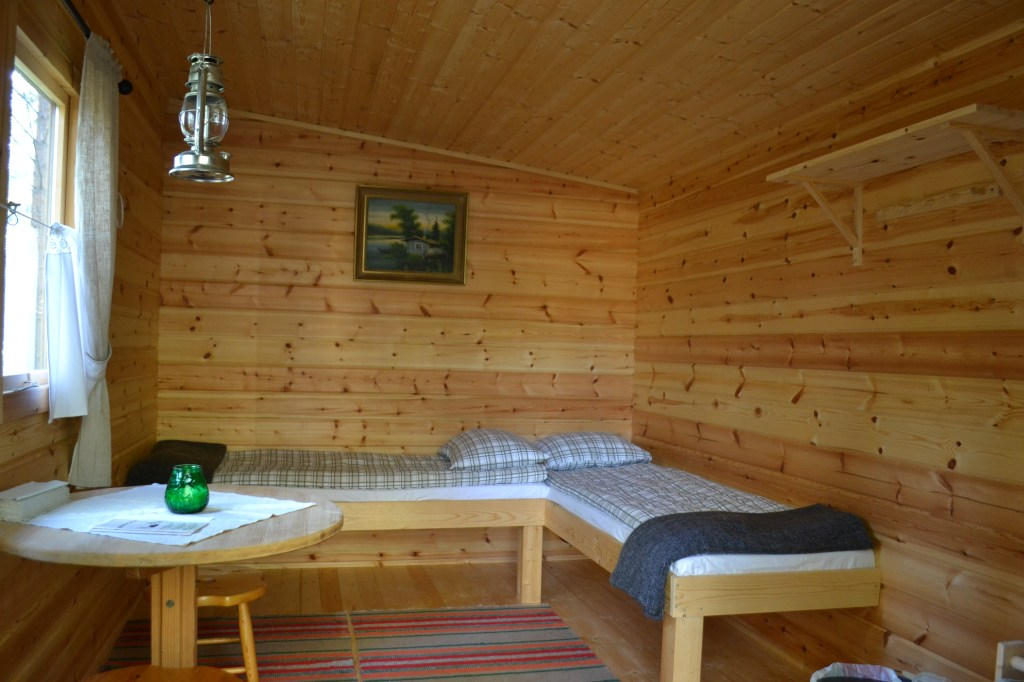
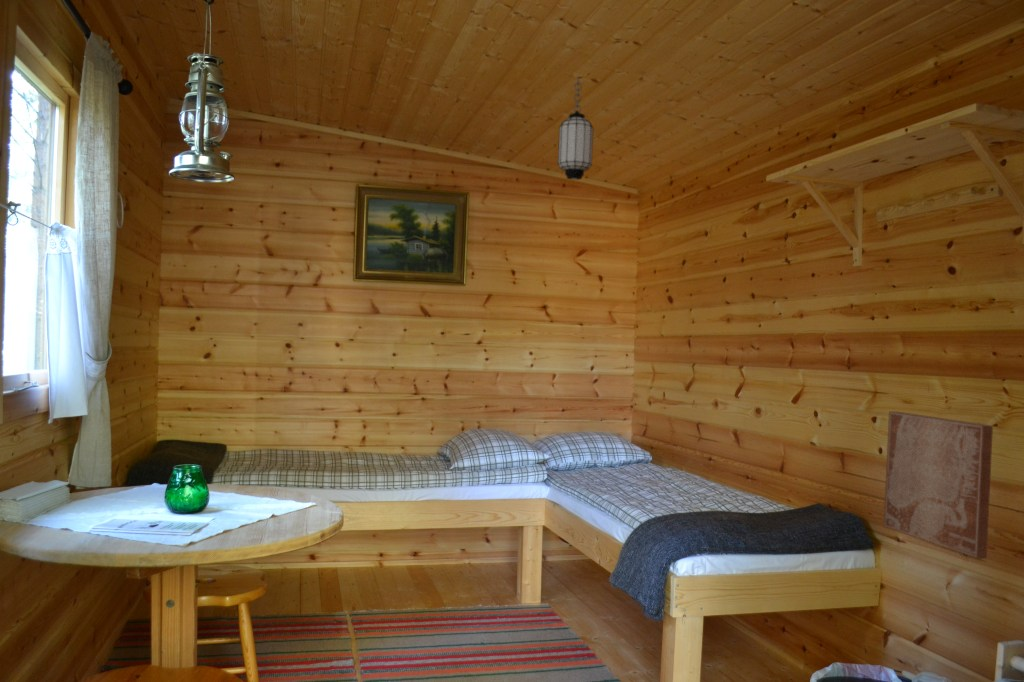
+ hanging lantern [557,76,594,181]
+ wall art [883,410,994,560]
